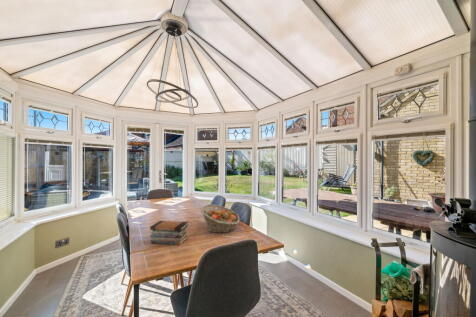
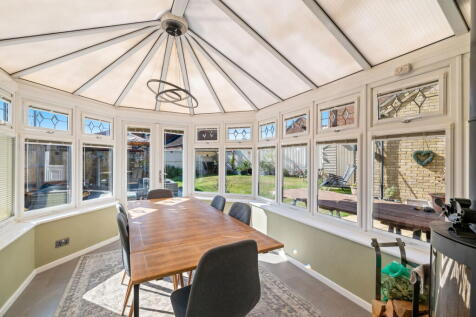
- book stack [149,220,189,246]
- fruit basket [200,203,241,234]
